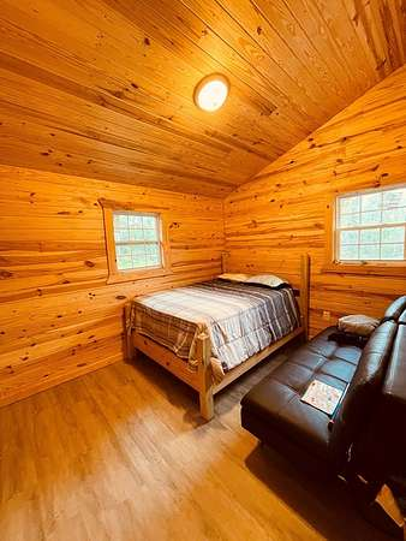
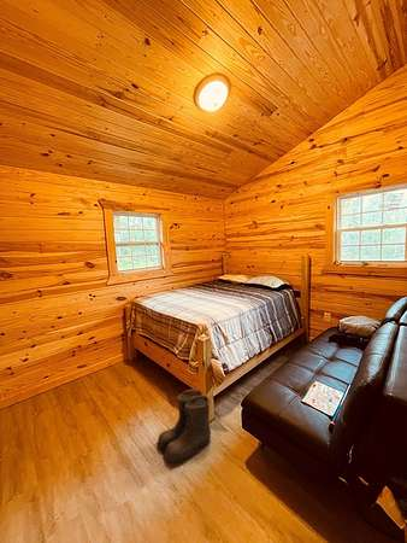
+ boots [155,389,212,467]
